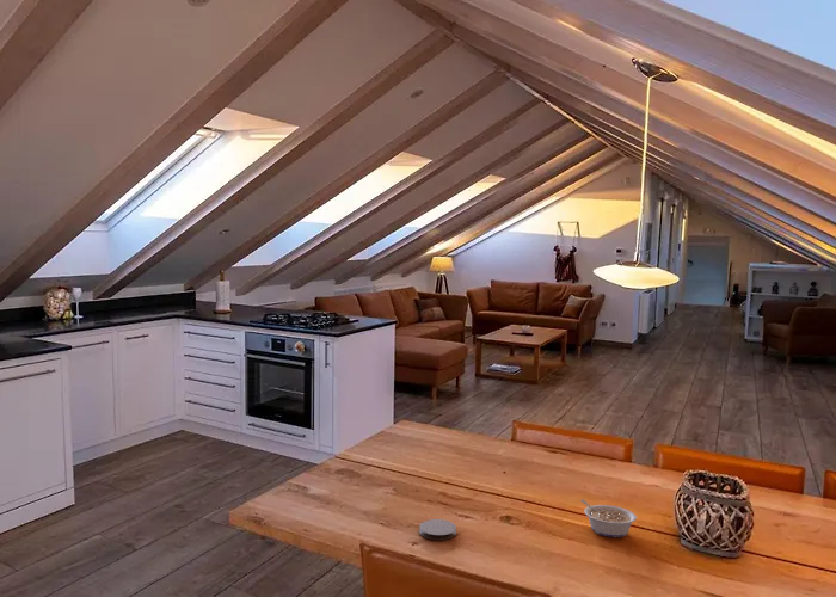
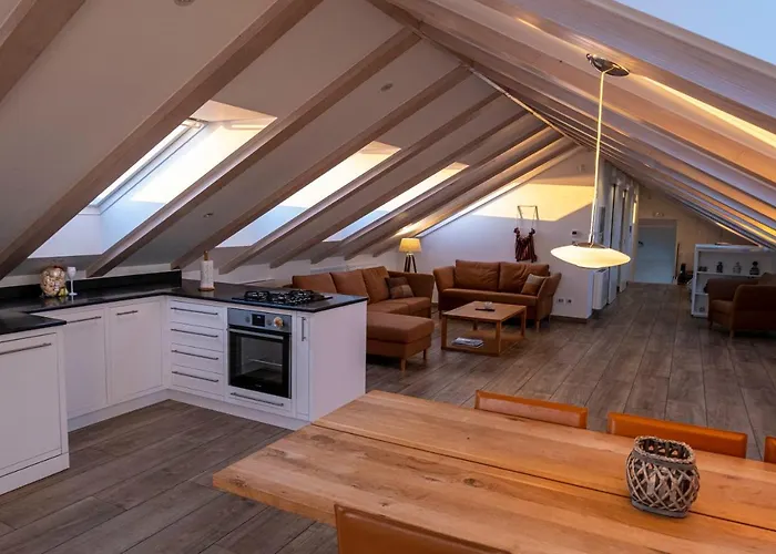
- coaster [418,518,457,541]
- legume [579,498,638,538]
